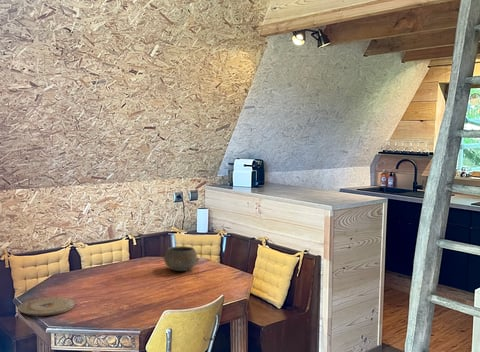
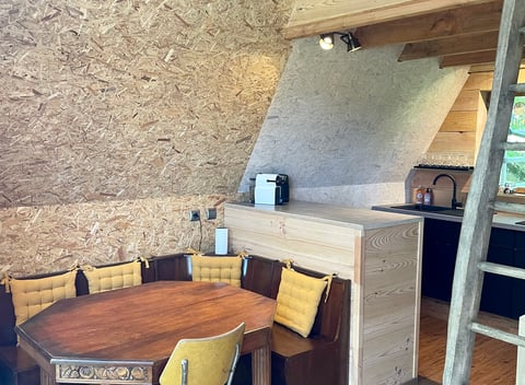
- bowl [162,245,200,272]
- plate [17,296,77,317]
